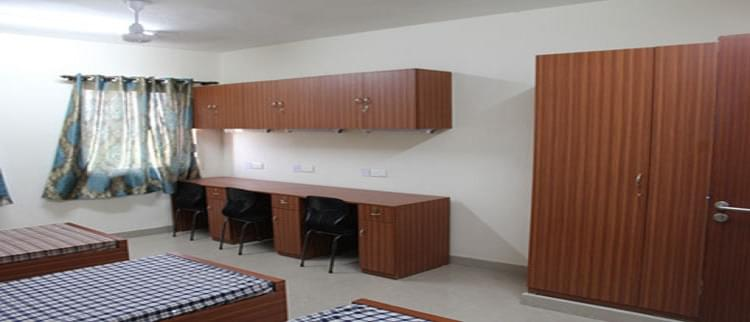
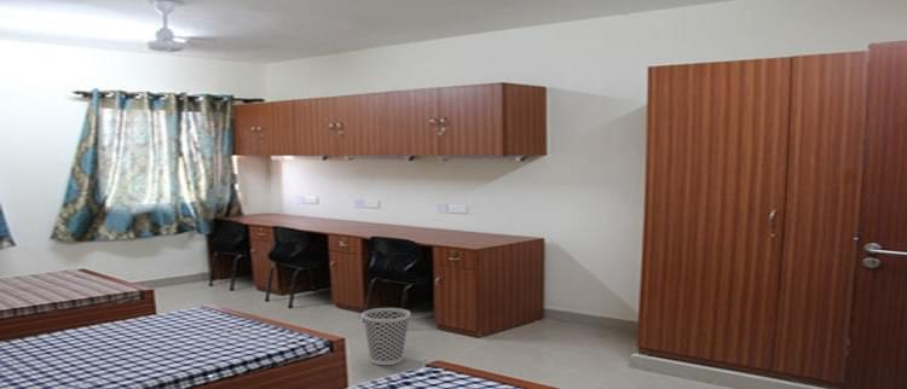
+ wastebasket [360,307,411,366]
